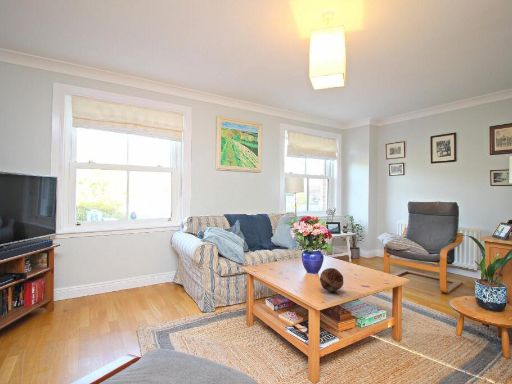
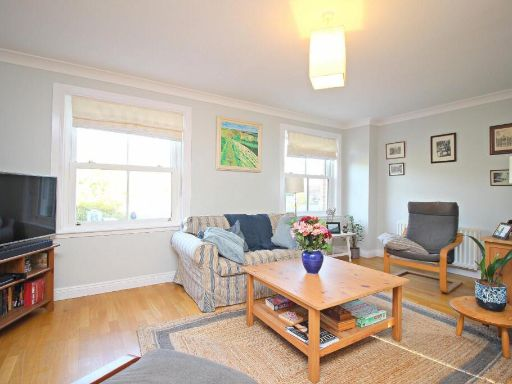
- decorative ball [319,267,344,292]
